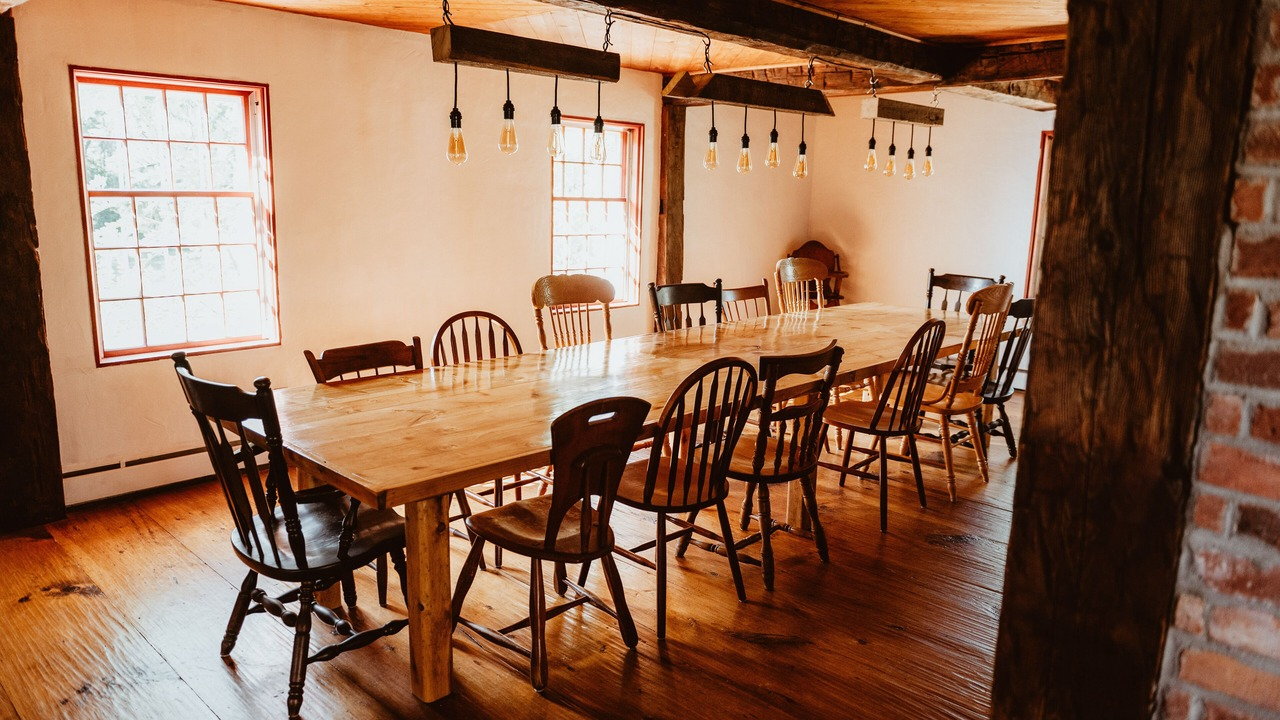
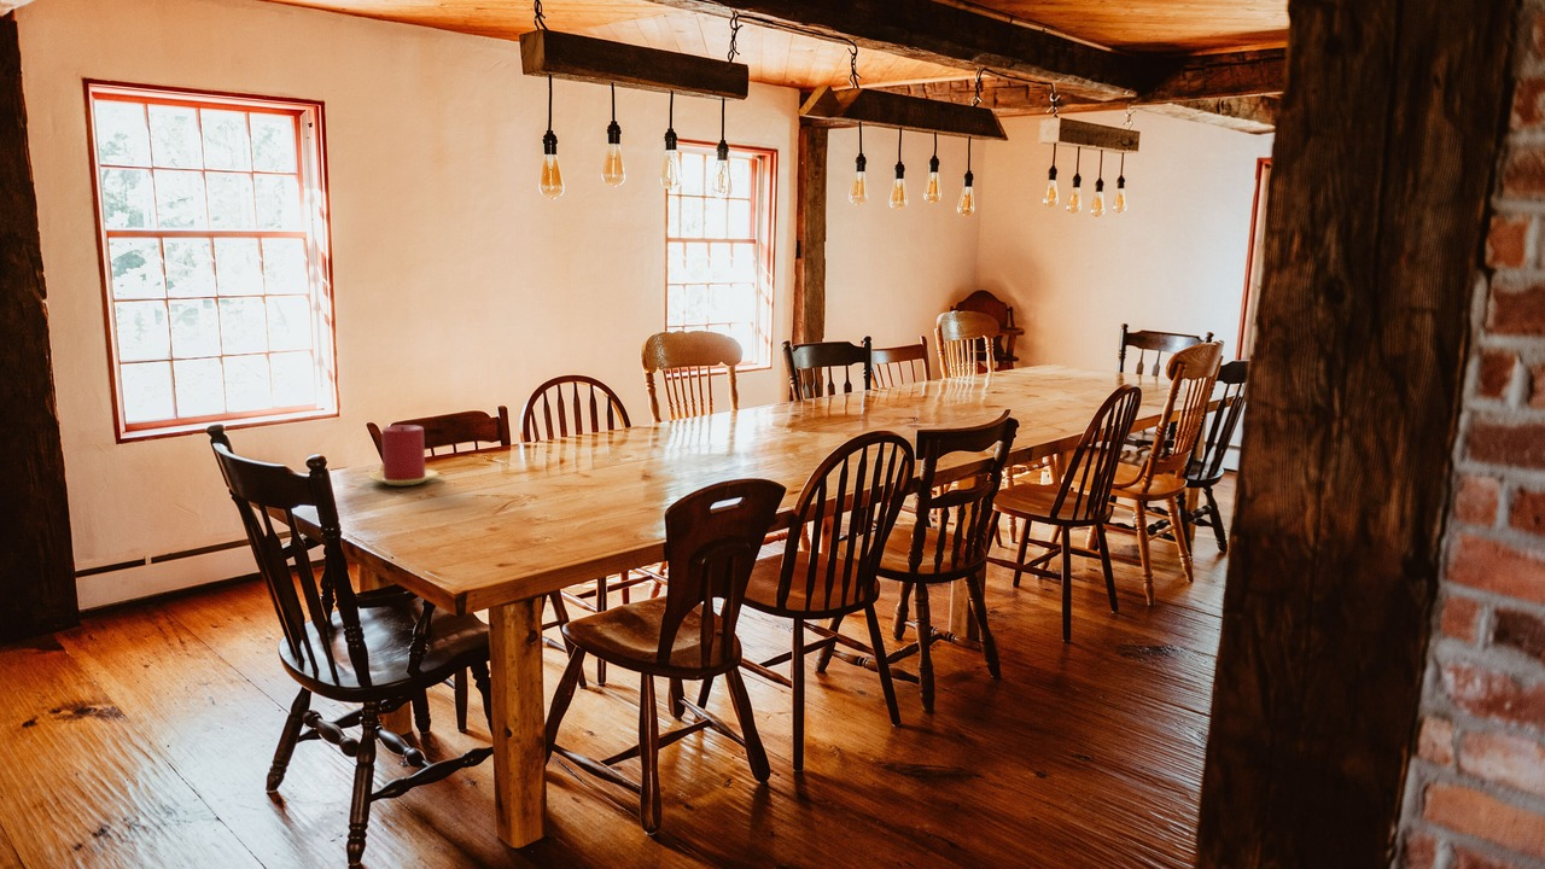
+ candle [368,424,441,486]
